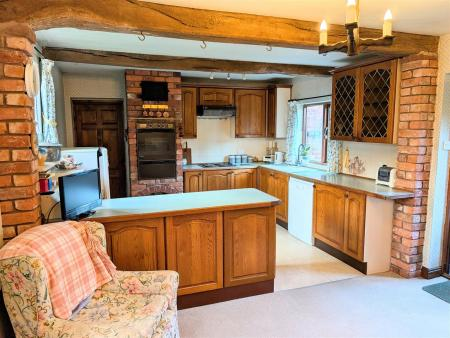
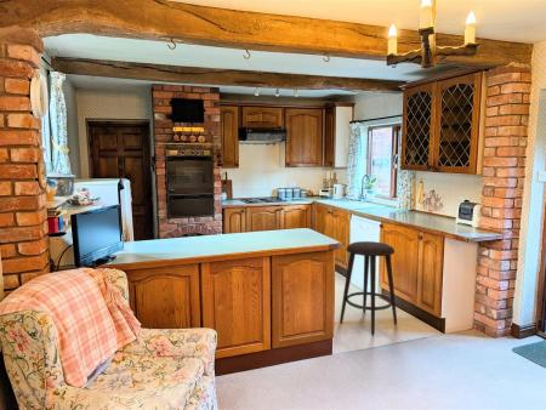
+ stool [339,240,398,337]
